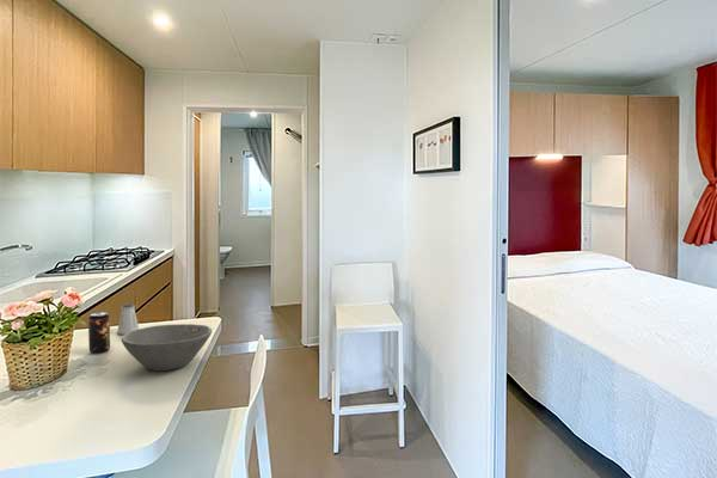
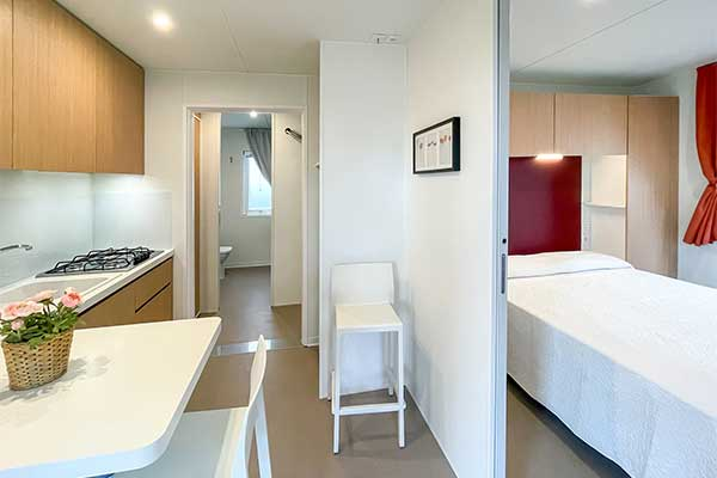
- beverage can [87,312,111,355]
- saltshaker [116,302,140,336]
- bowl [120,323,213,372]
